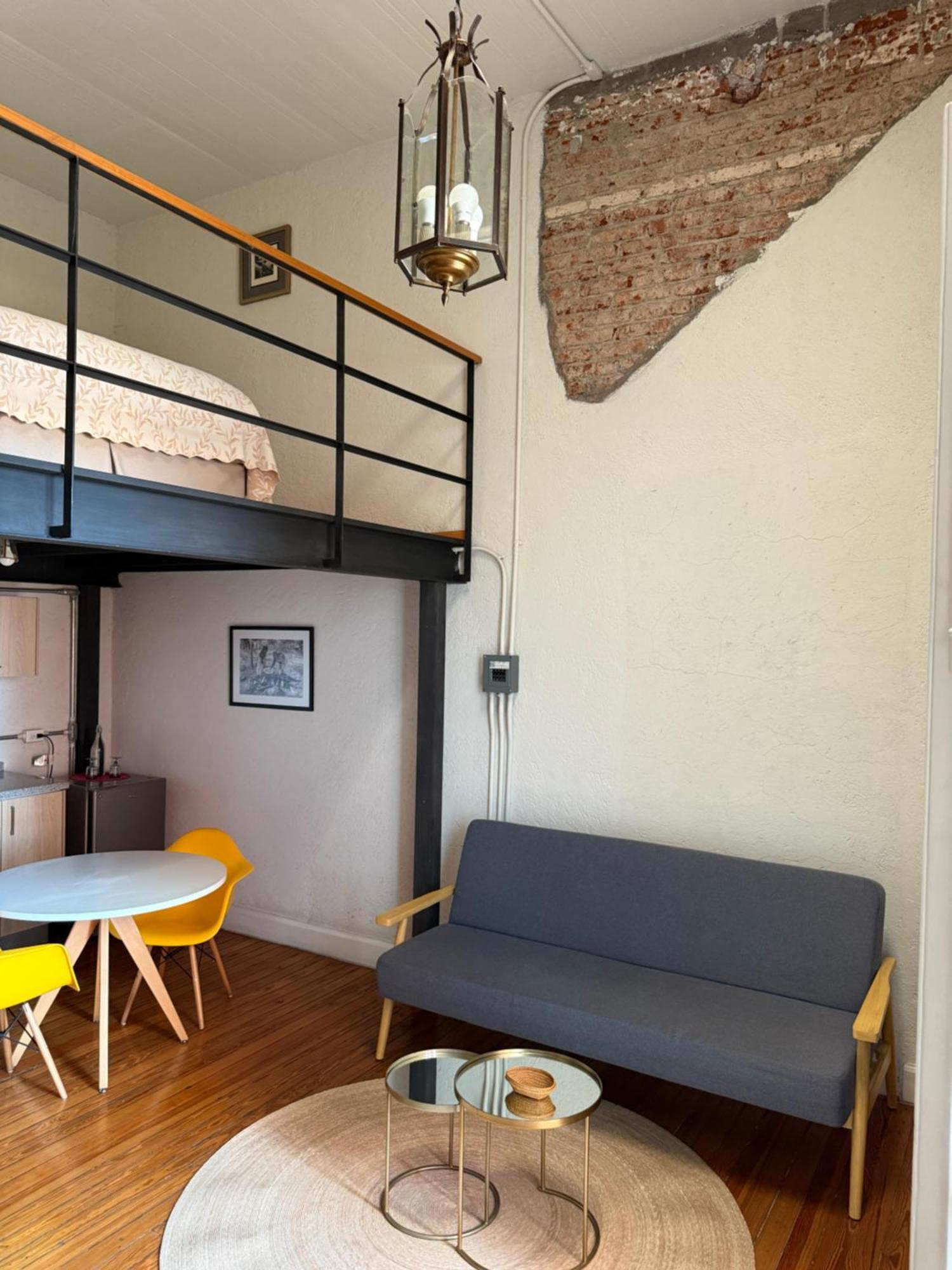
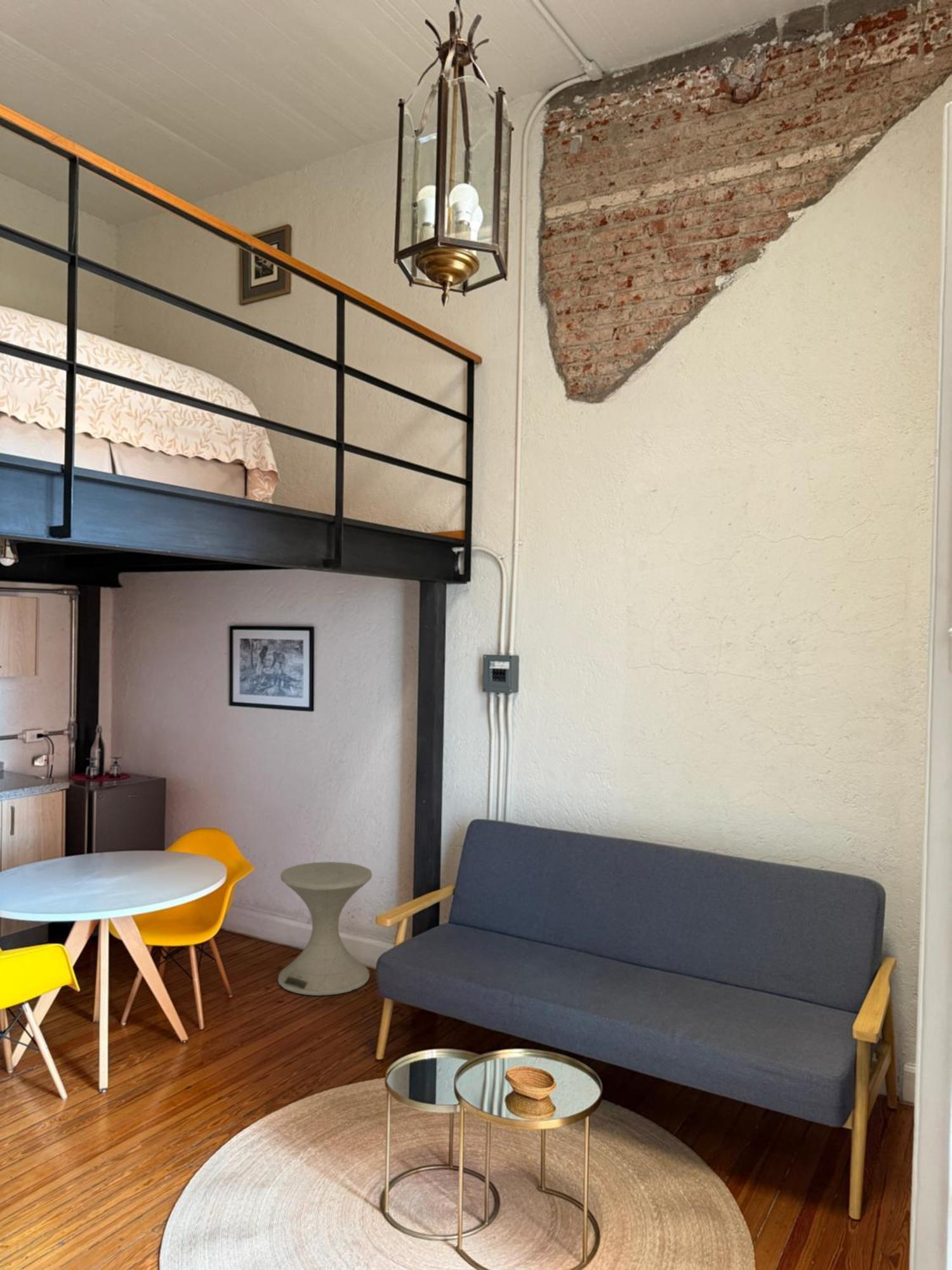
+ side table [277,861,373,996]
